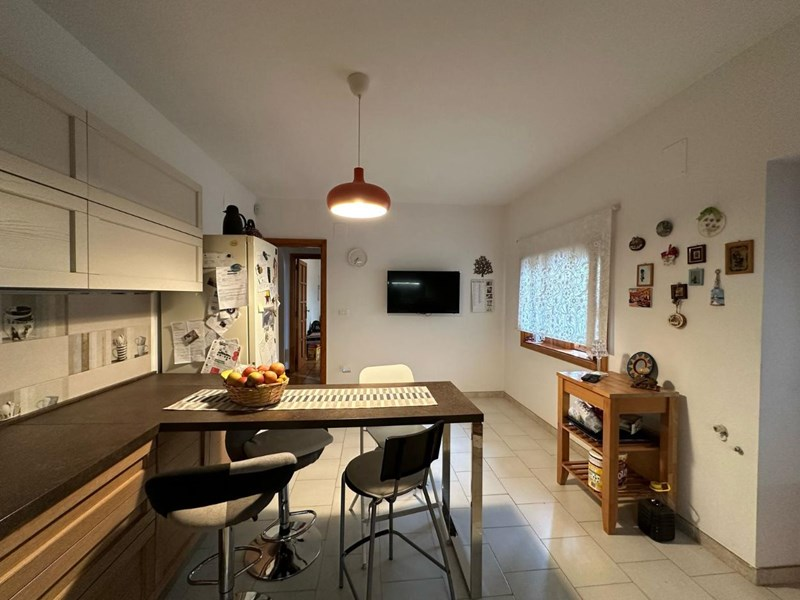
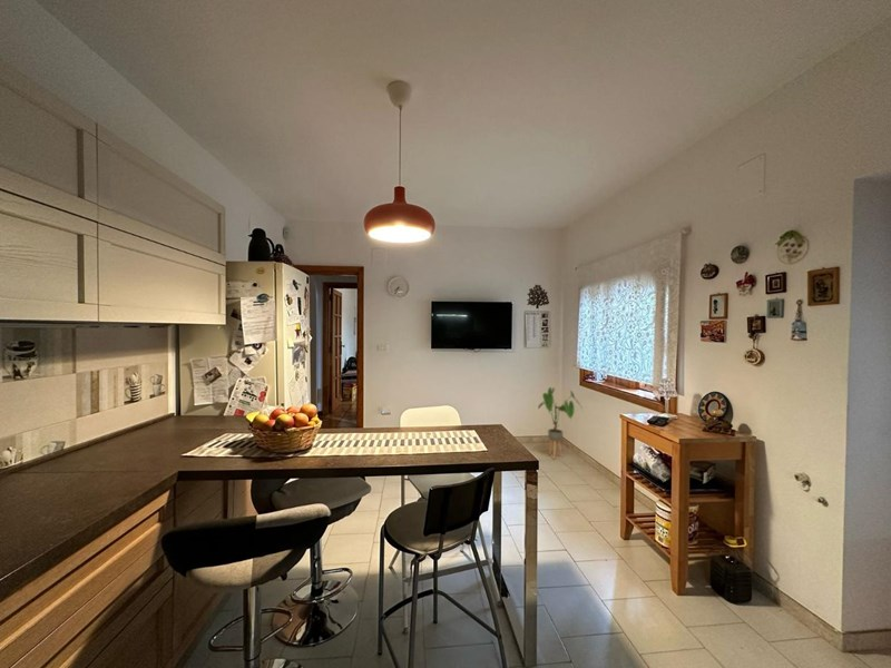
+ house plant [537,386,584,460]
